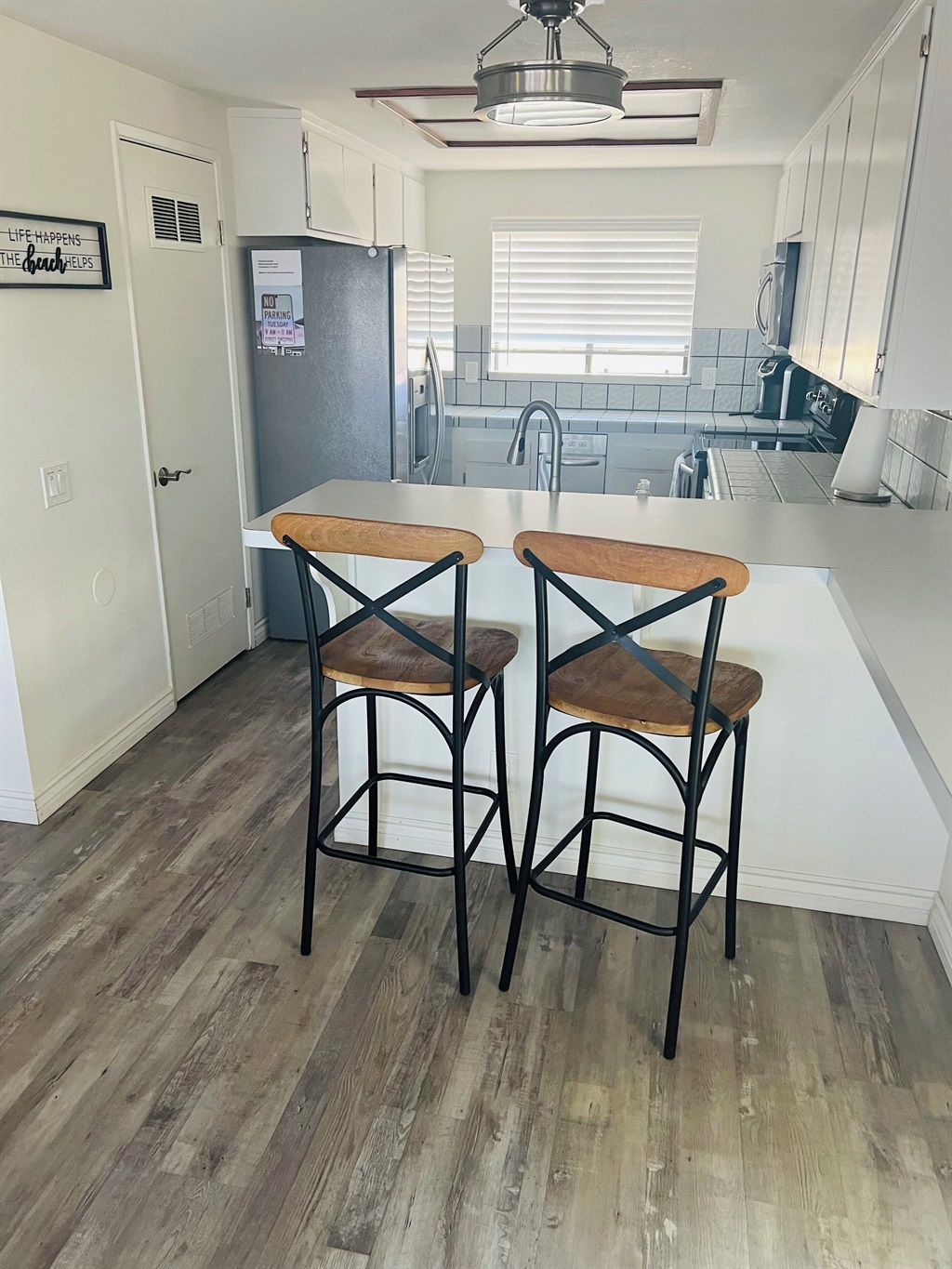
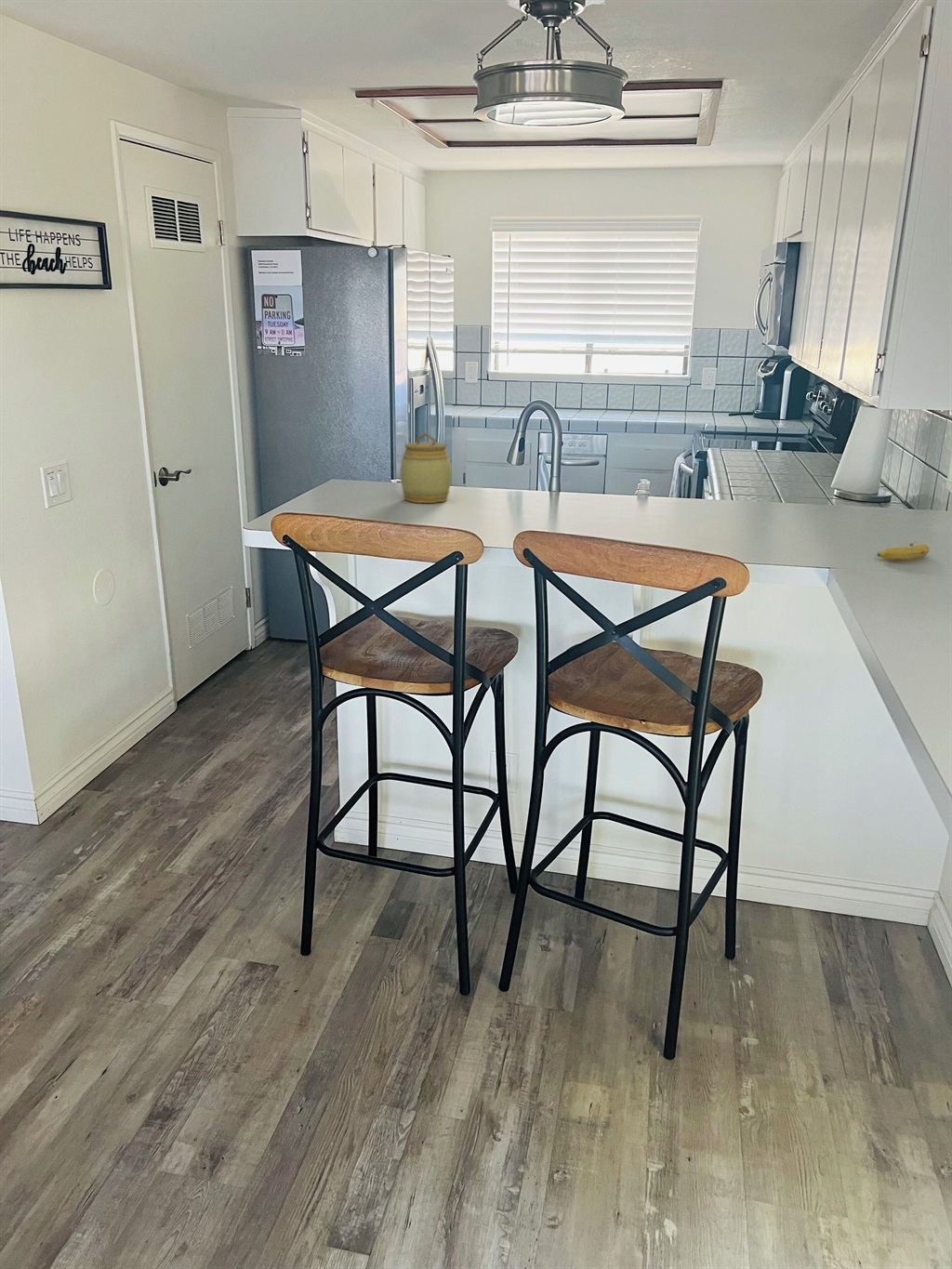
+ banana [877,541,931,562]
+ jar [400,431,453,504]
